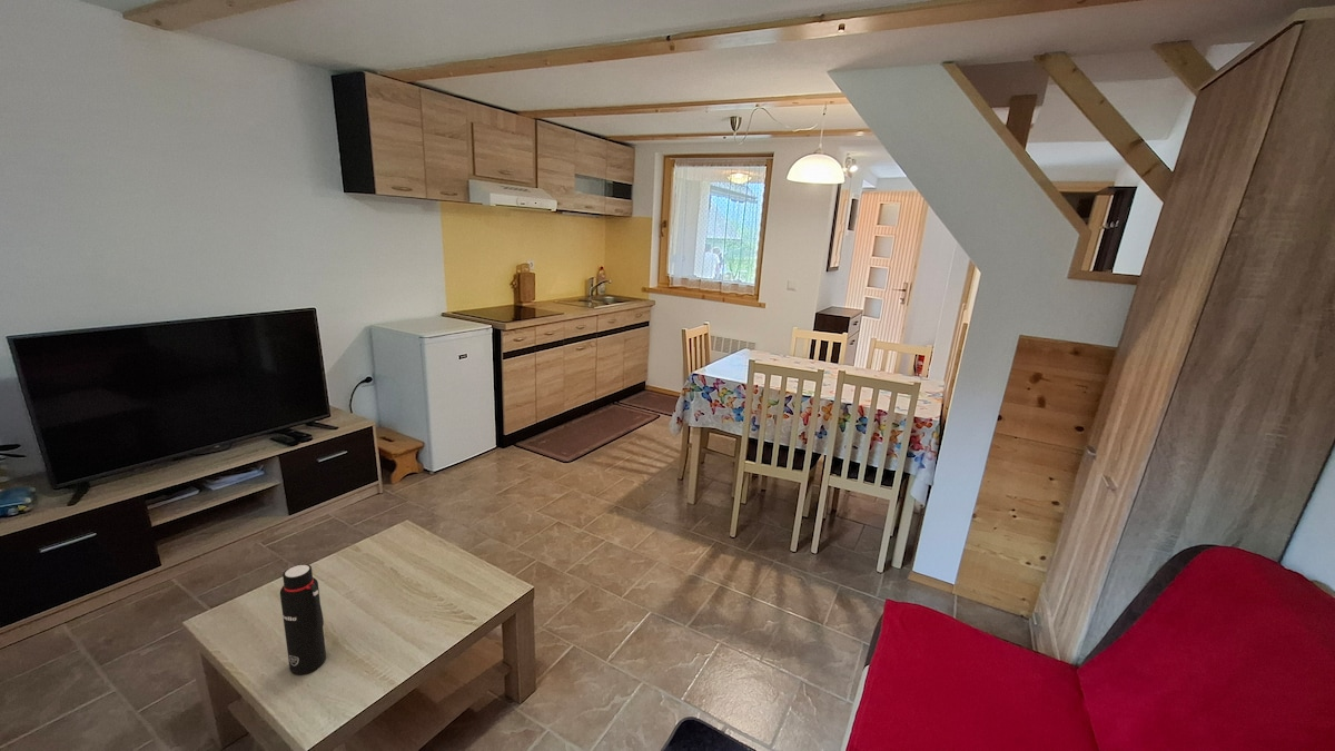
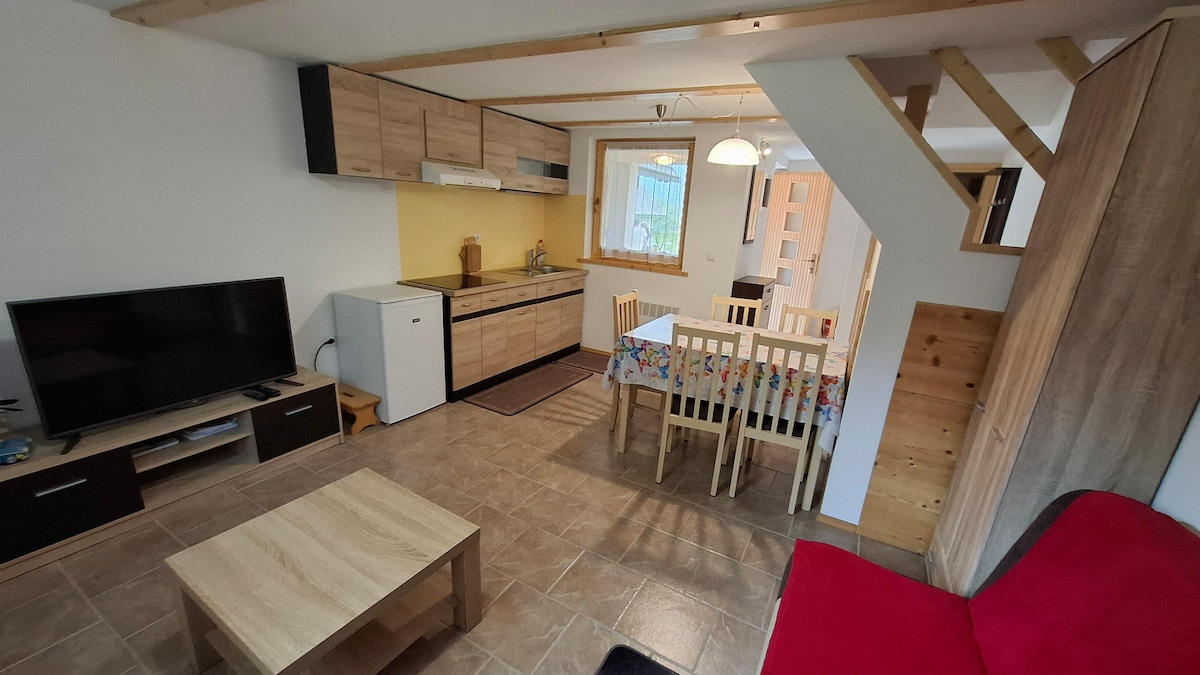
- water bottle [279,563,327,675]
